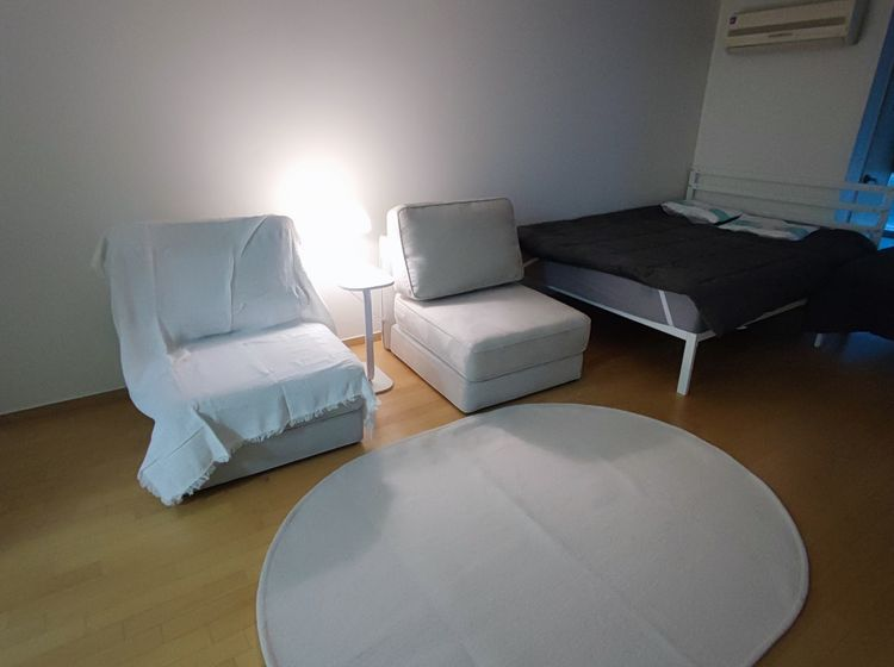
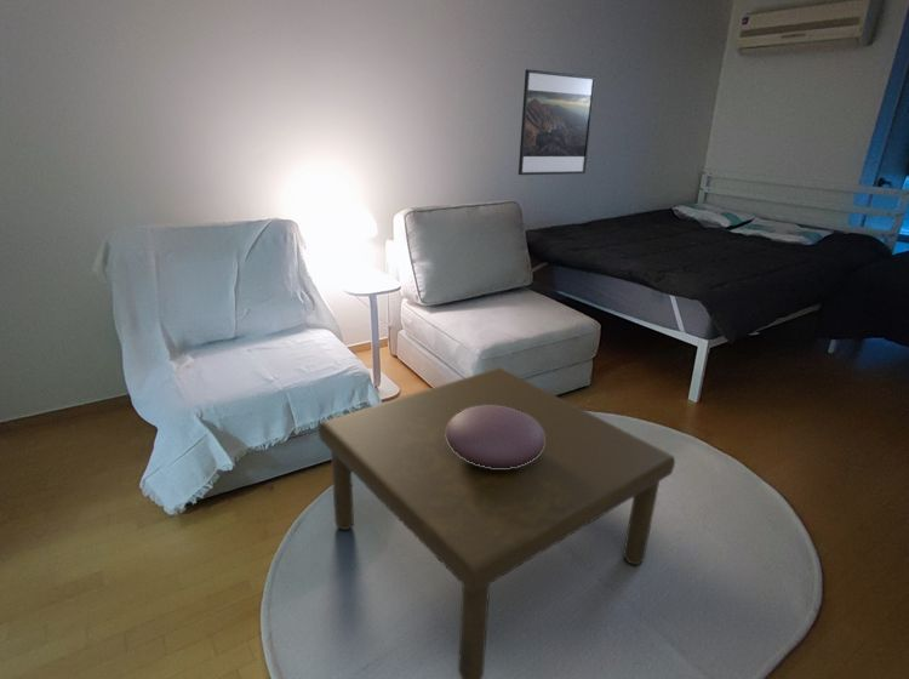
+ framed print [518,68,596,176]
+ decorative bowl [446,405,544,468]
+ coffee table [318,366,676,679]
